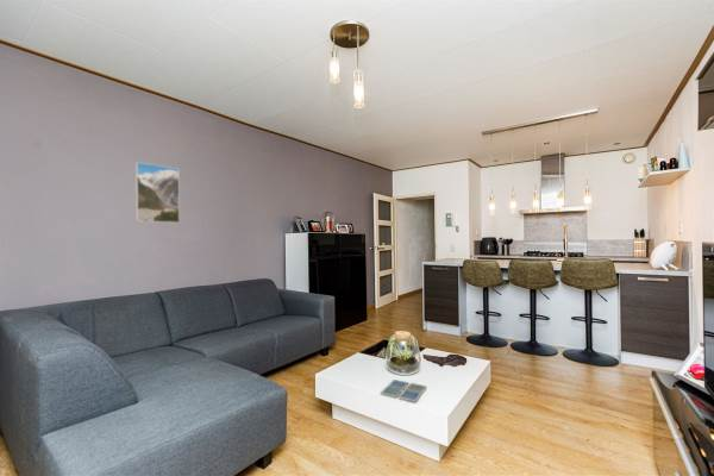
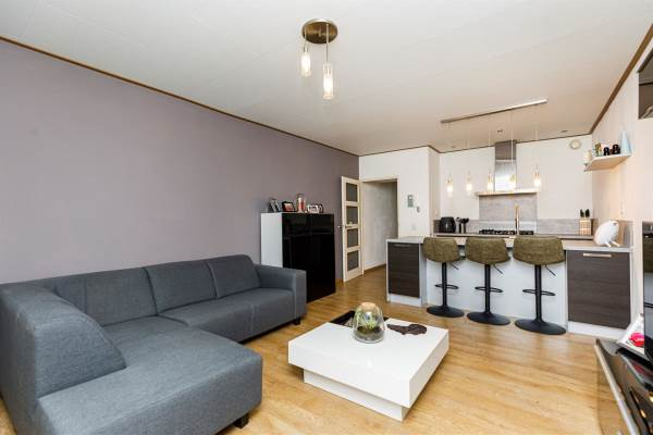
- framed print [134,161,181,224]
- drink coaster [380,378,427,403]
